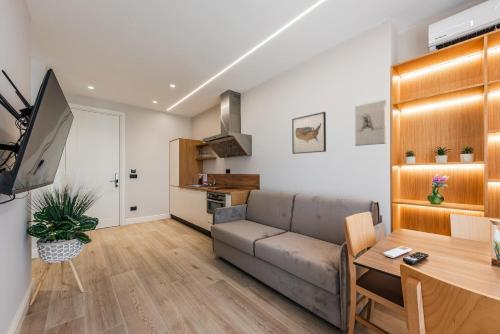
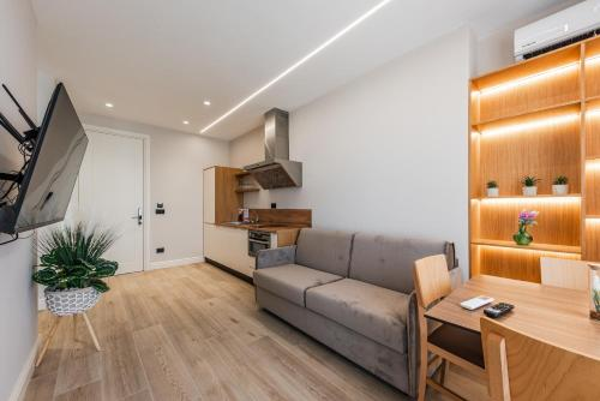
- wall sculpture [354,99,387,147]
- wall art [291,111,327,155]
